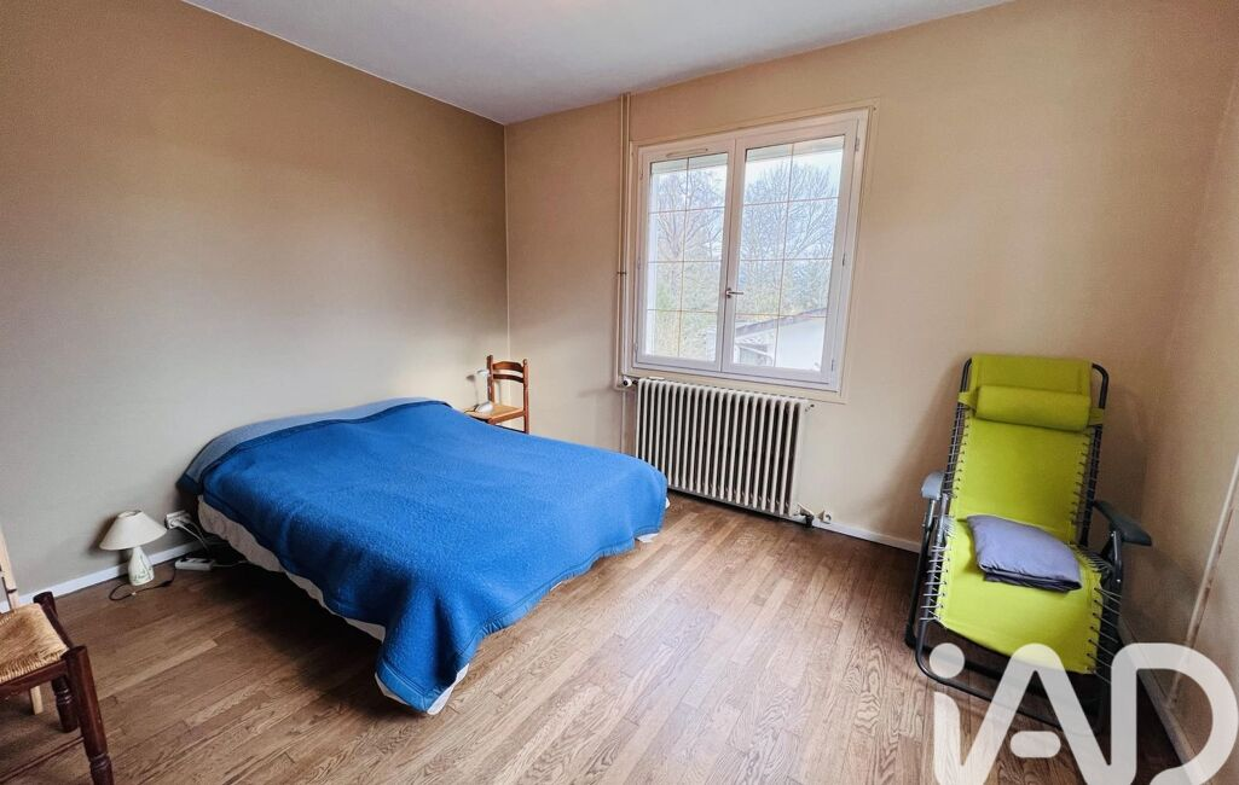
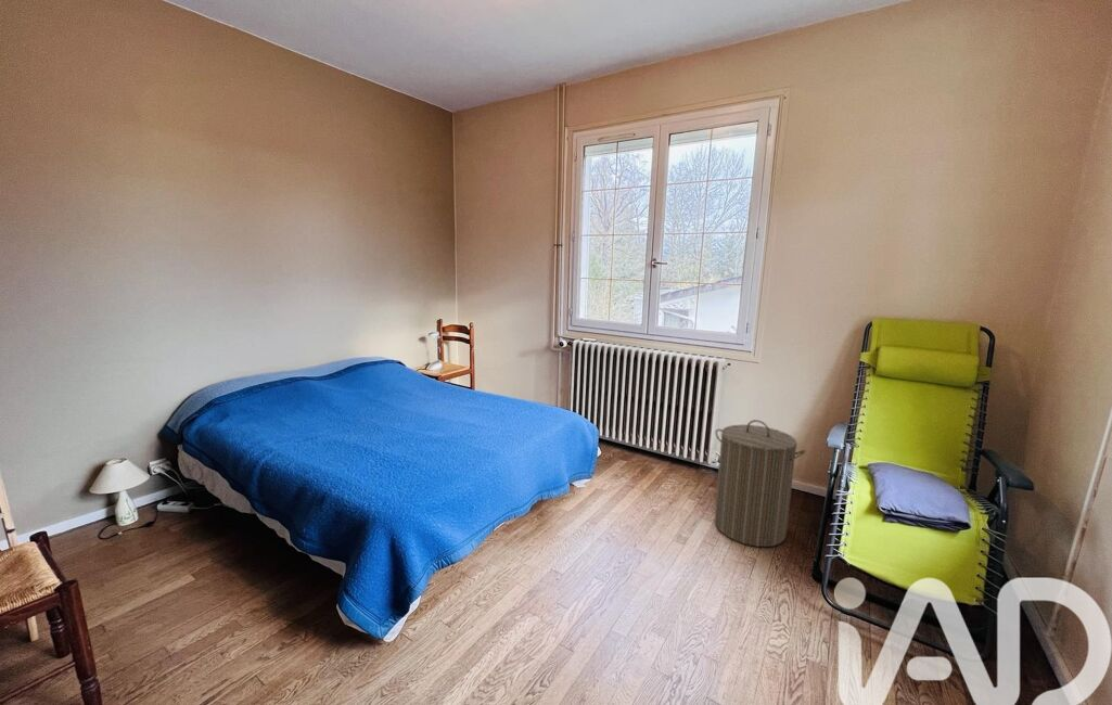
+ laundry hamper [714,419,807,548]
